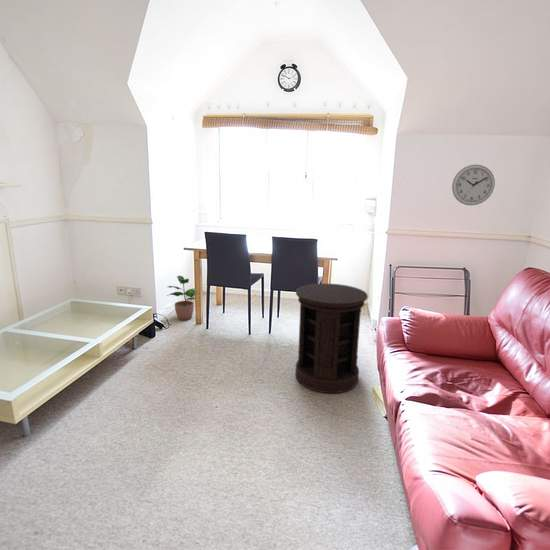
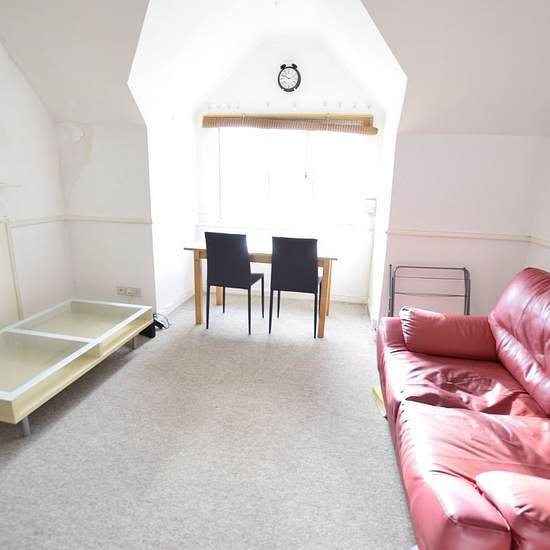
- side table [295,283,369,394]
- wall clock [451,164,496,206]
- potted plant [166,275,196,321]
